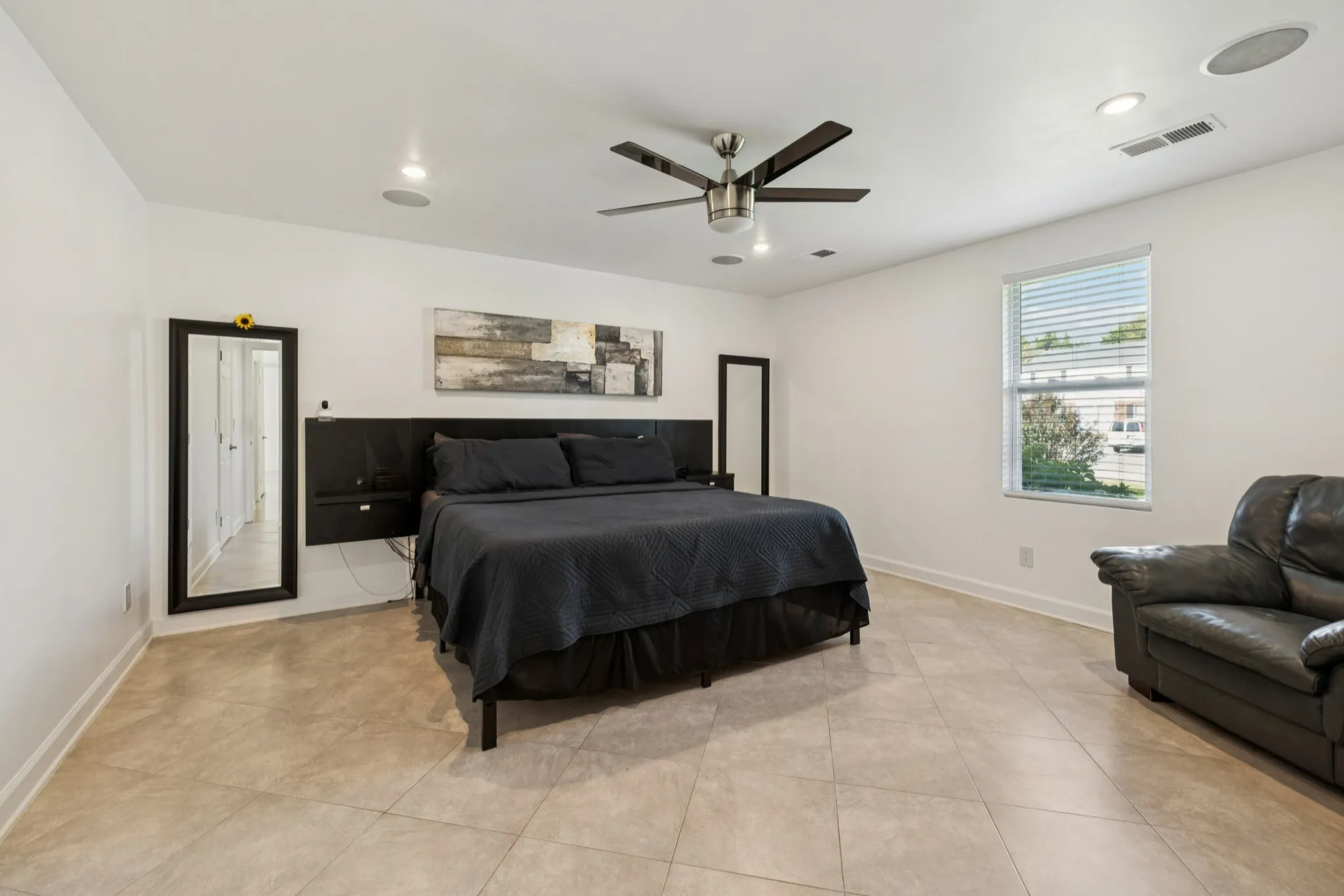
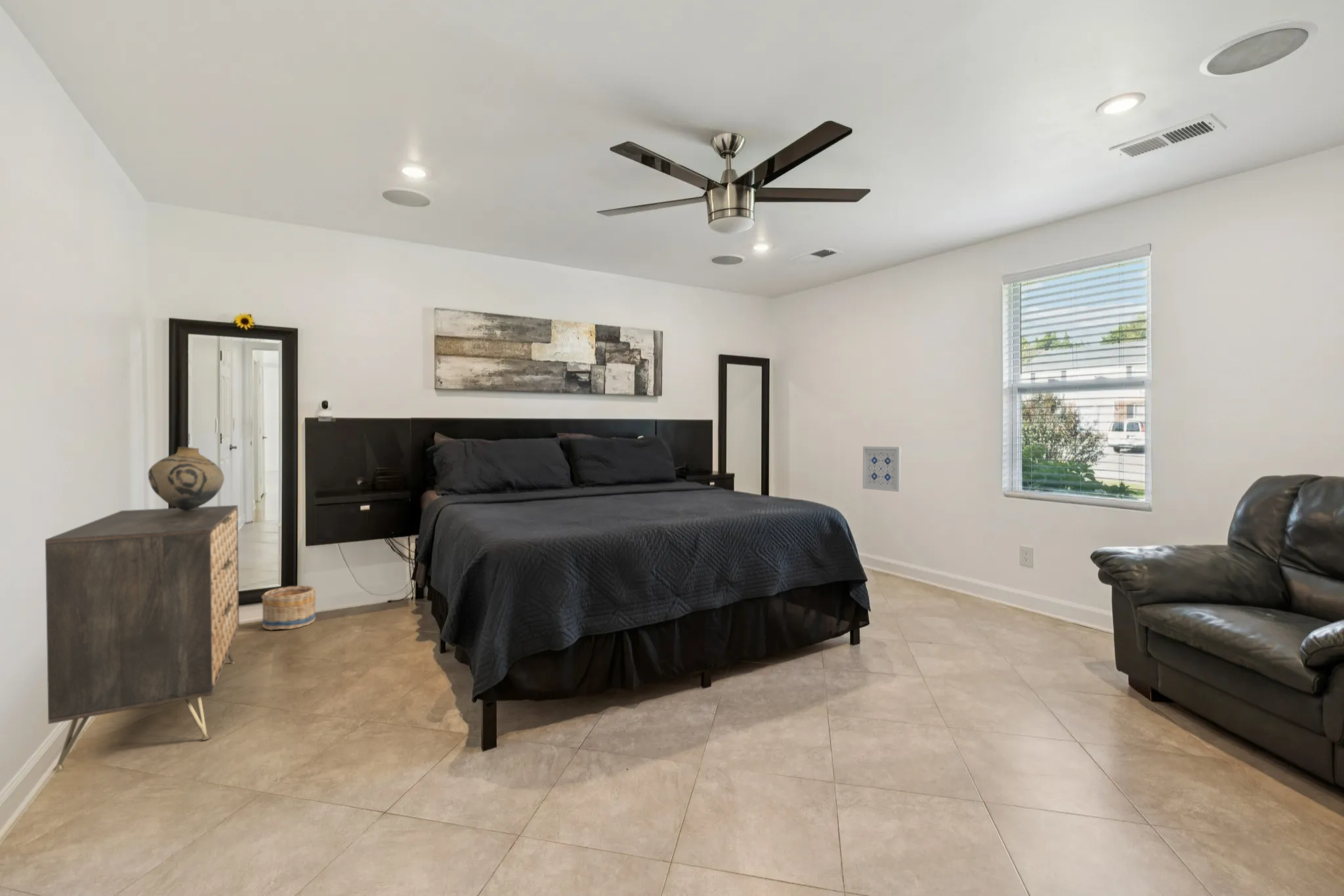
+ vase [148,447,225,510]
+ basket [261,585,317,631]
+ wall art [862,445,902,493]
+ dresser [45,504,240,771]
